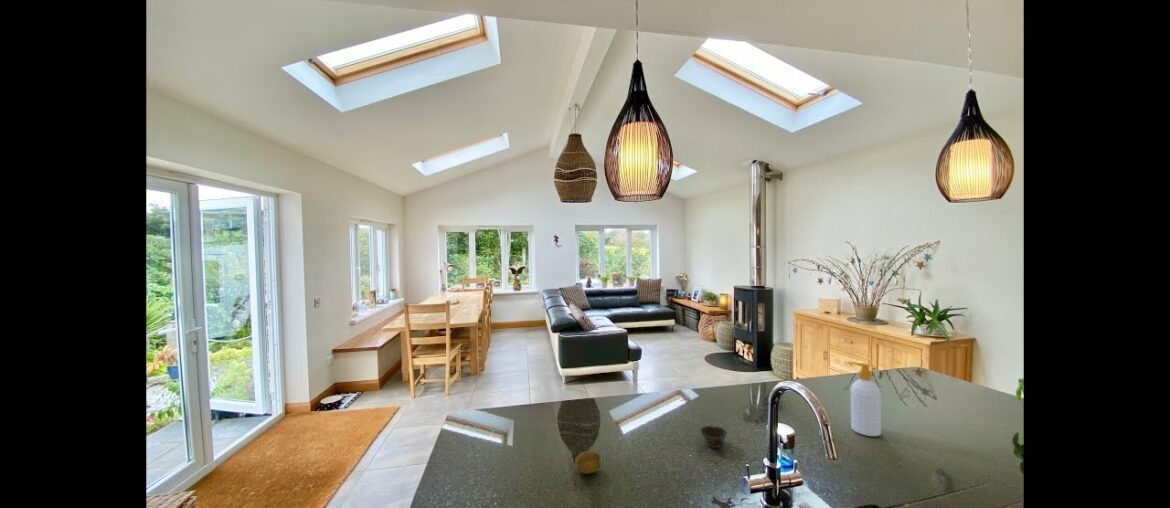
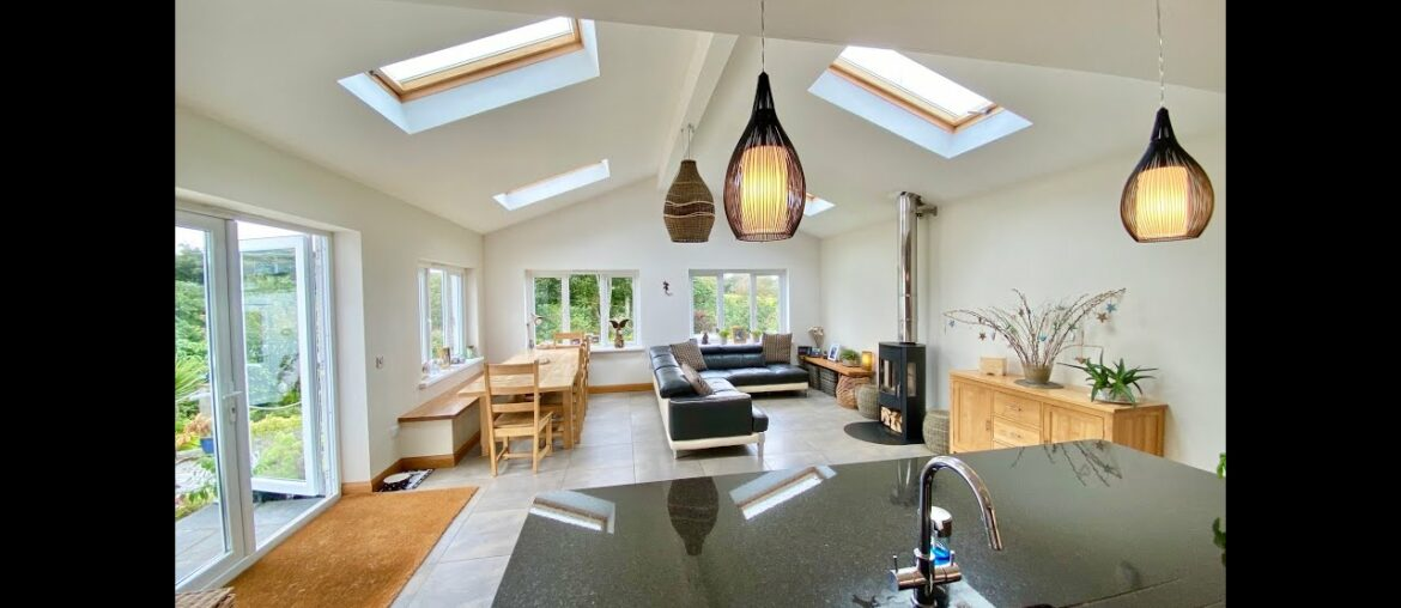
- cup [699,425,728,449]
- soap bottle [847,361,882,437]
- fruit [574,450,602,475]
